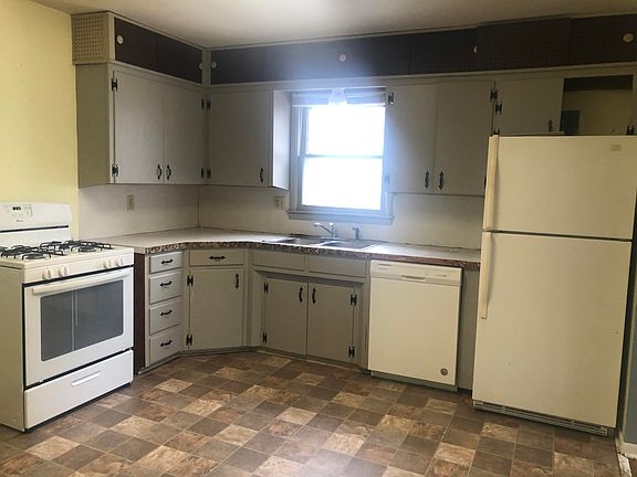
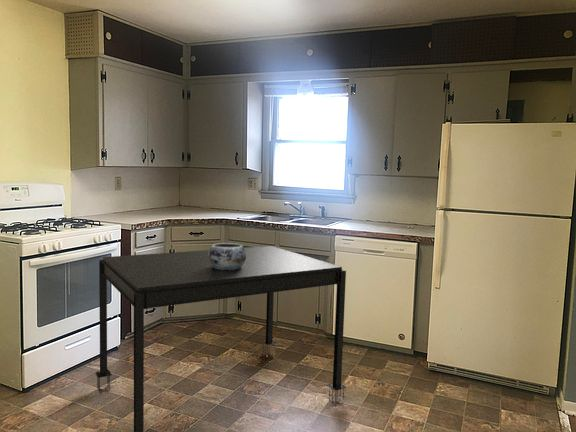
+ dining table [94,245,347,432]
+ decorative bowl [208,242,246,270]
